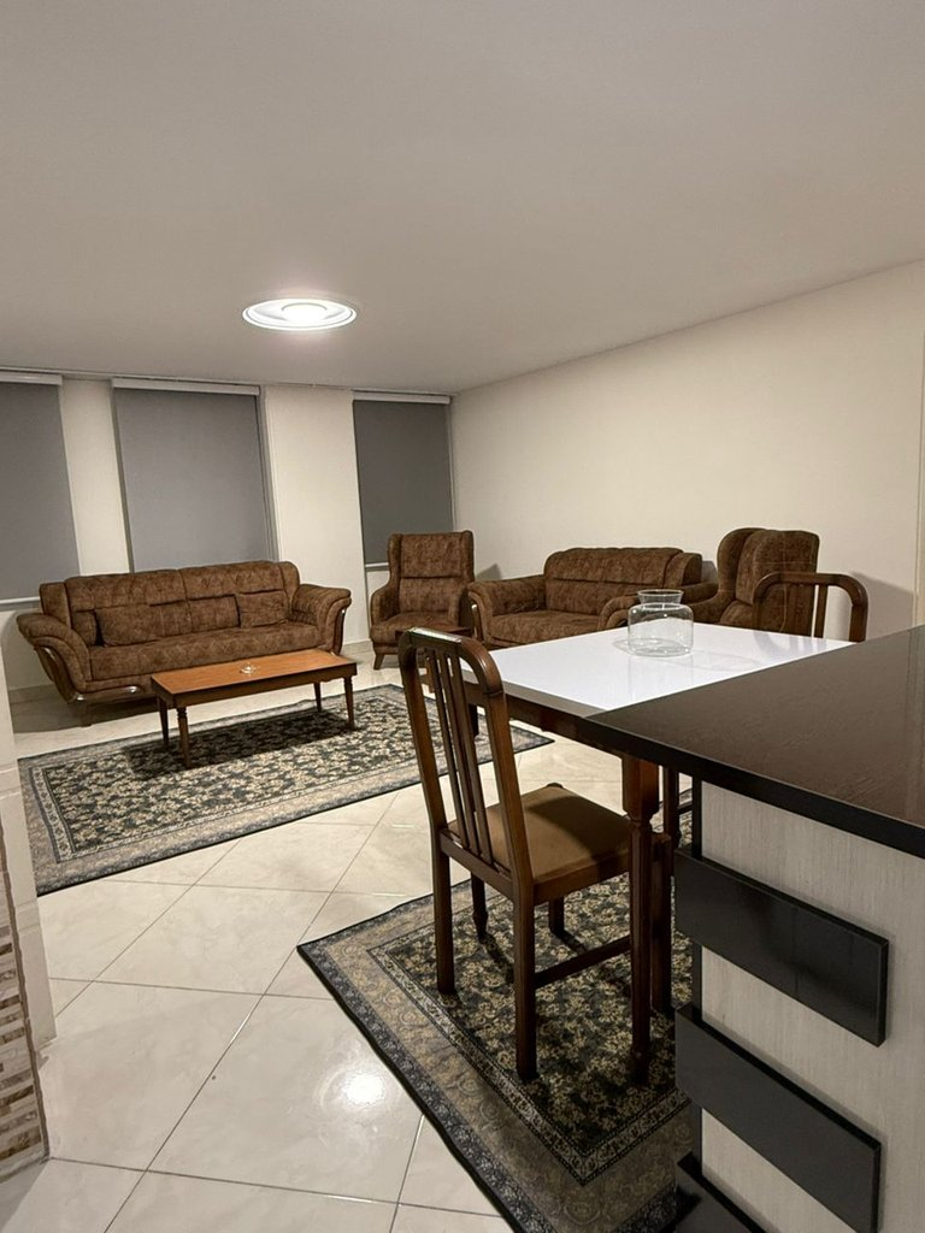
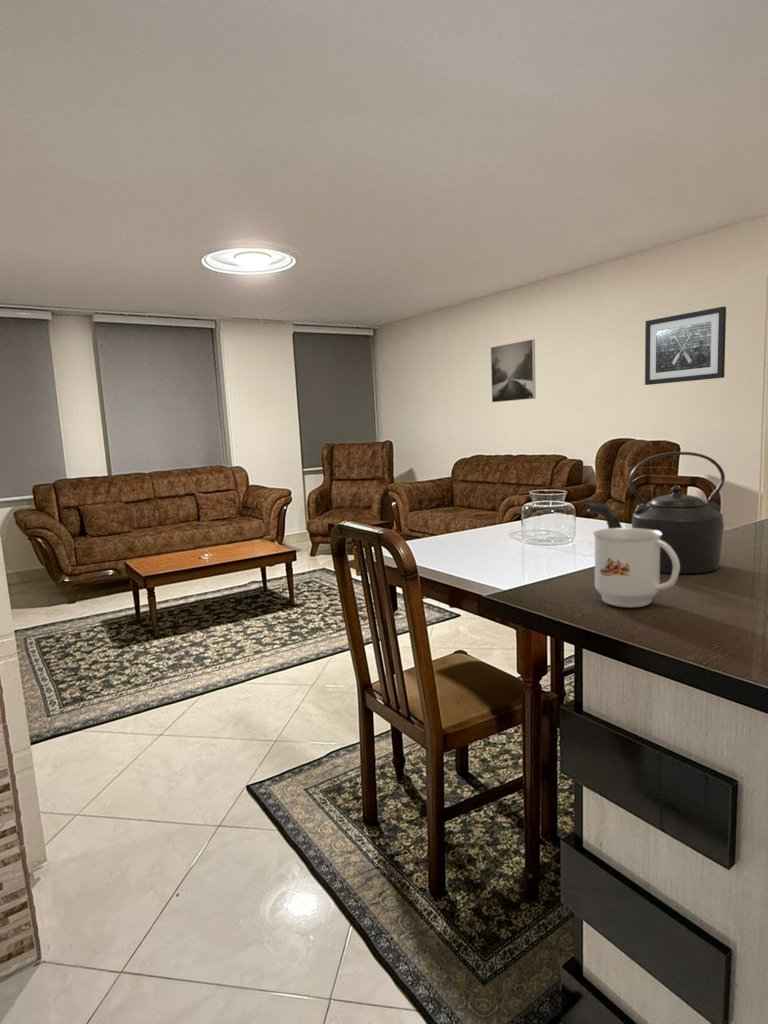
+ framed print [490,338,537,403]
+ wall art [644,306,727,386]
+ kettle [586,451,726,574]
+ mug [592,527,680,609]
